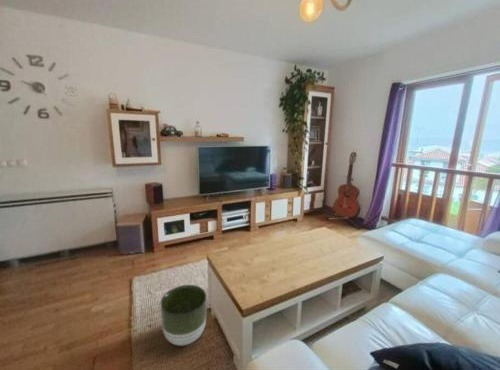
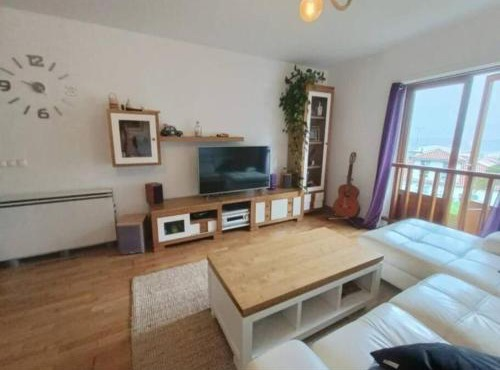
- planter [160,284,207,347]
